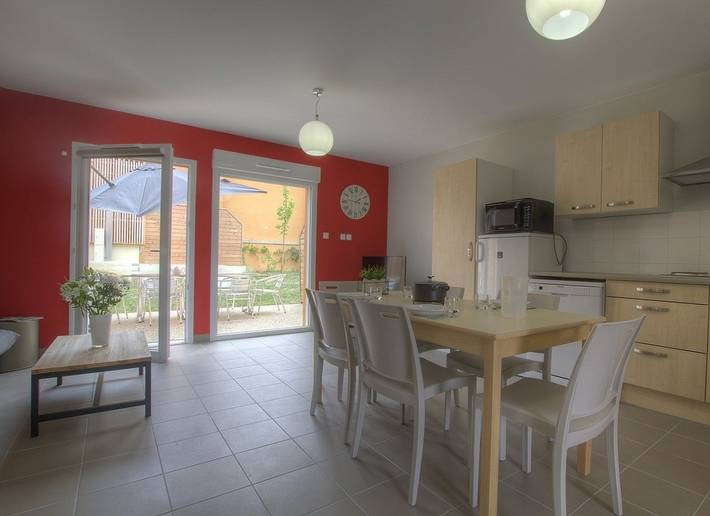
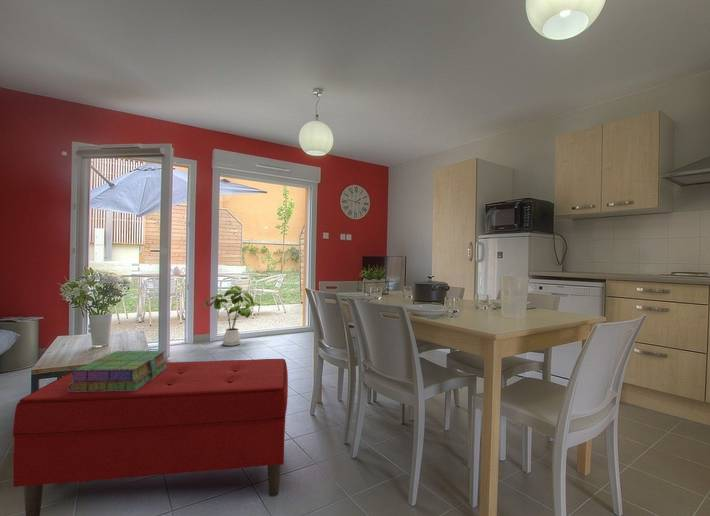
+ stack of books [68,350,168,392]
+ bench [12,358,289,516]
+ house plant [203,285,261,347]
